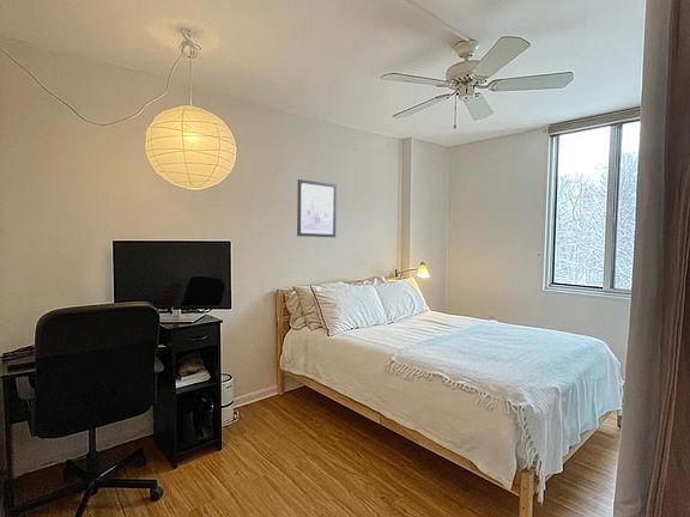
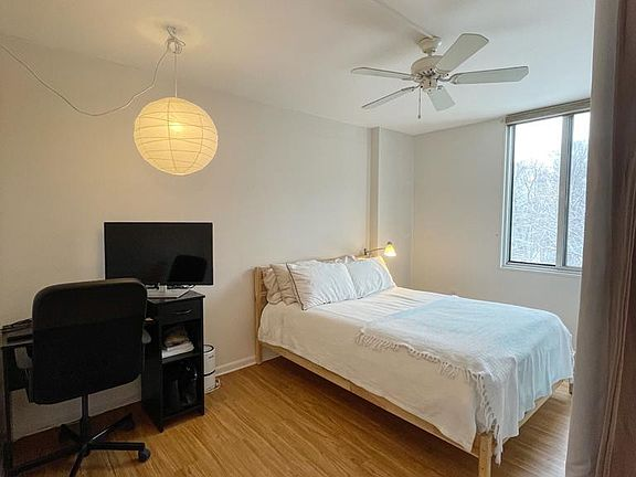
- wall art [296,178,338,238]
